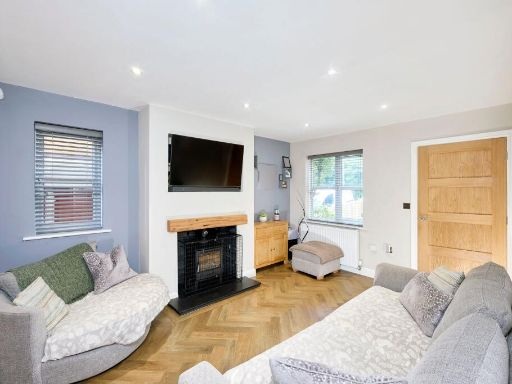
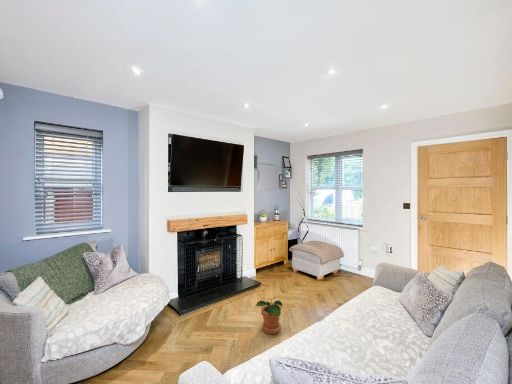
+ potted plant [255,296,284,335]
